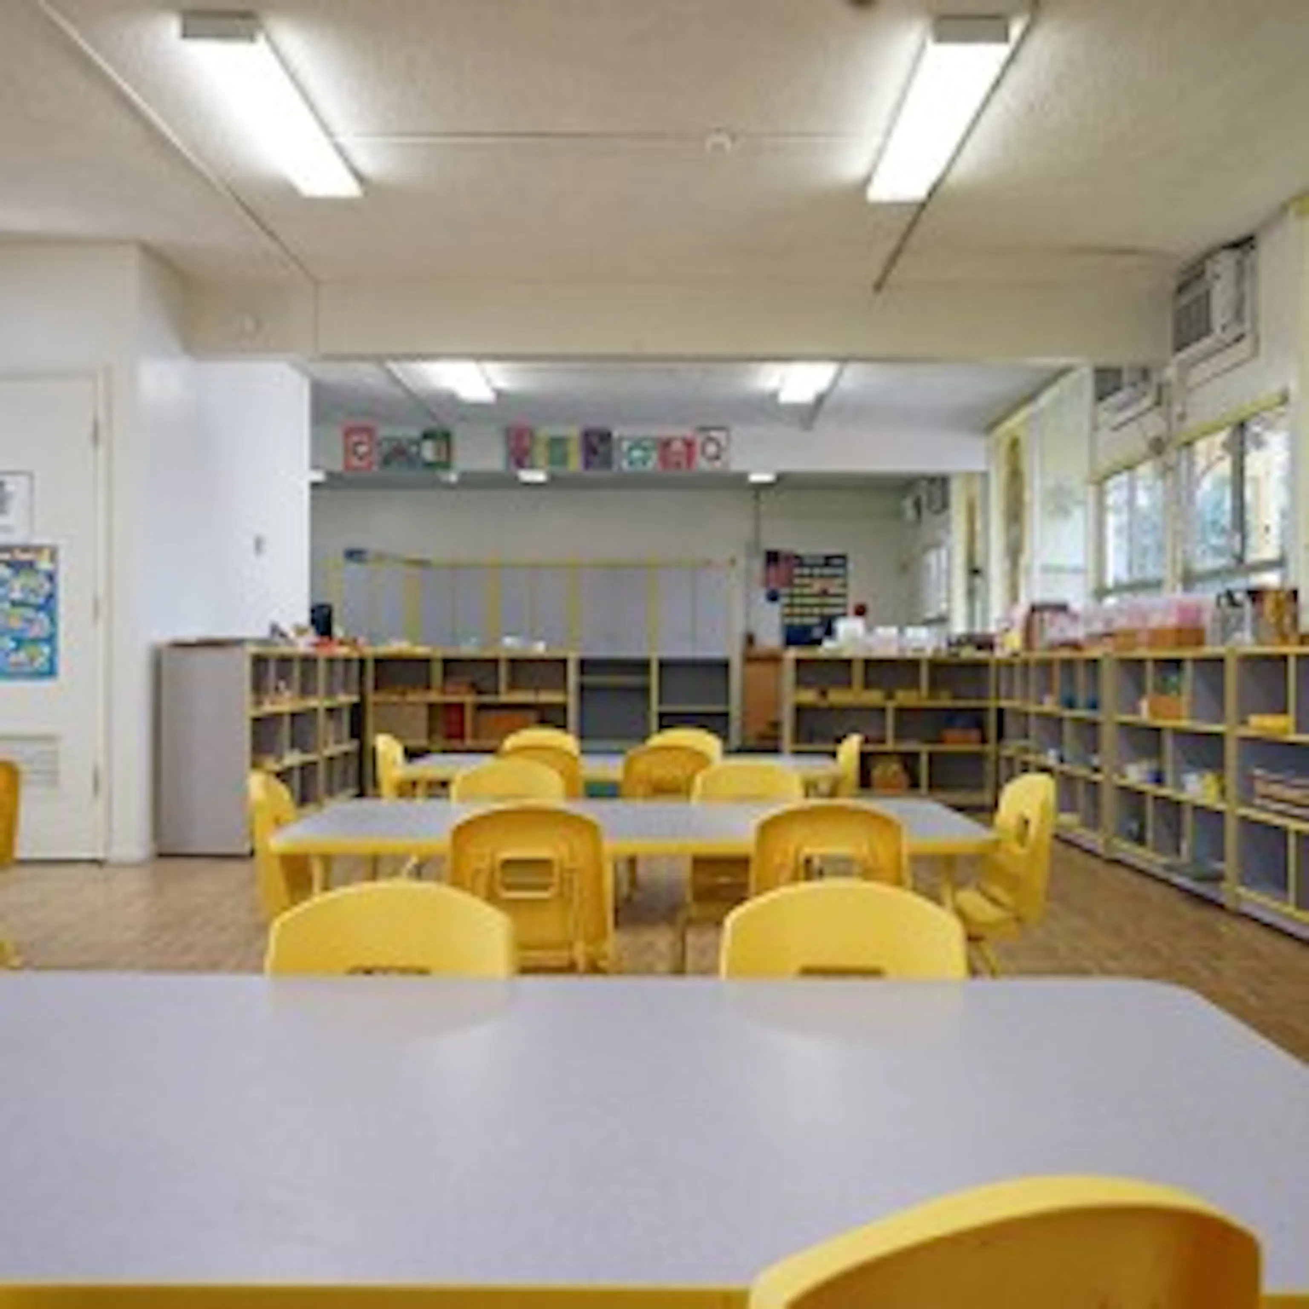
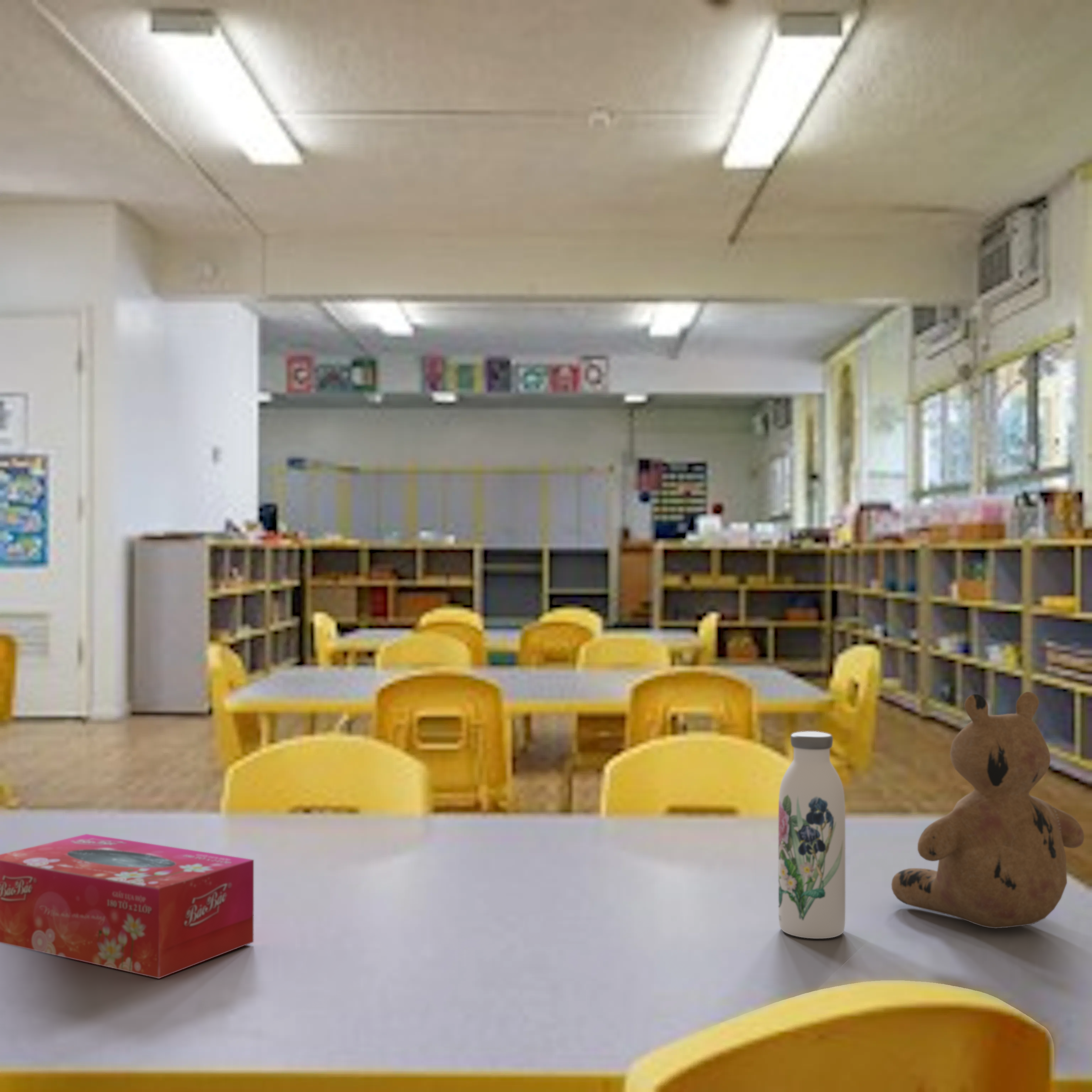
+ teddy bear [891,691,1085,929]
+ tissue box [0,834,254,979]
+ water bottle [778,731,846,939]
